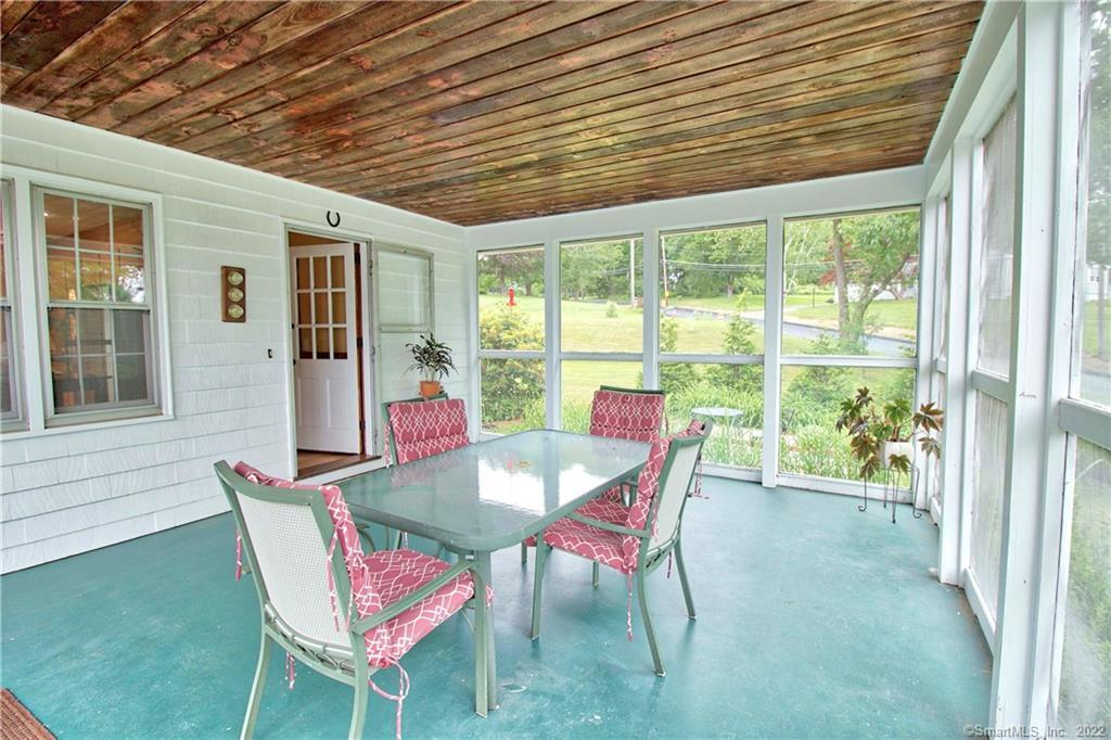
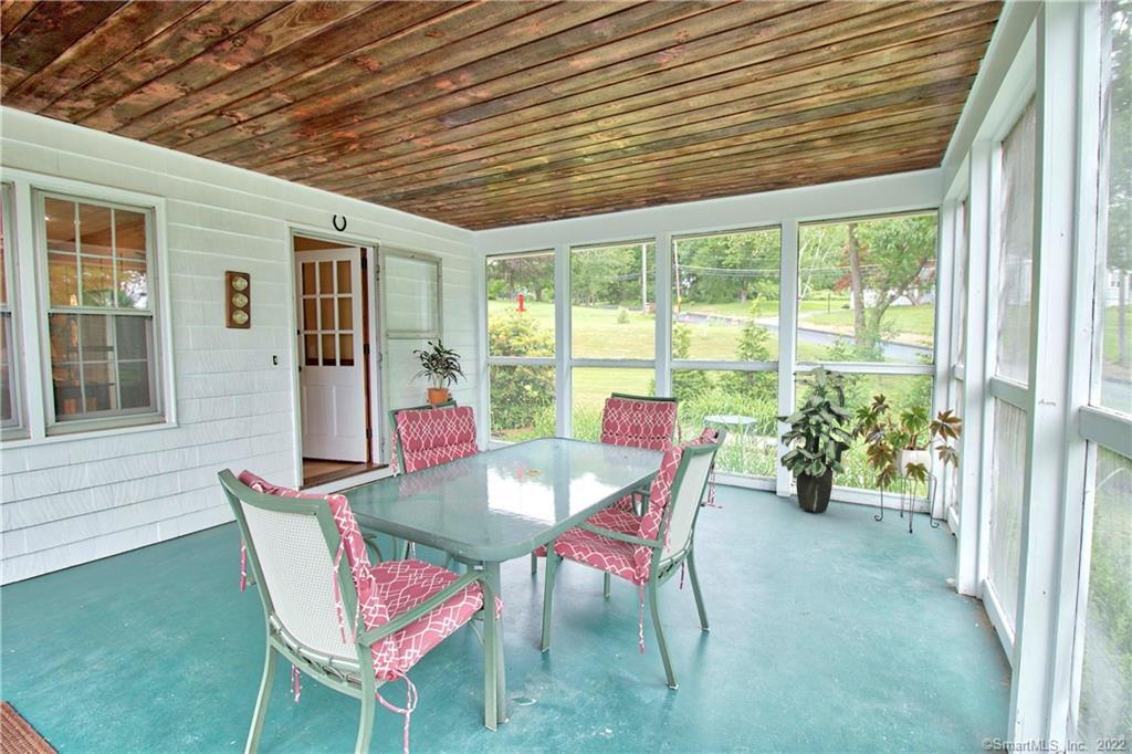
+ indoor plant [773,360,857,513]
